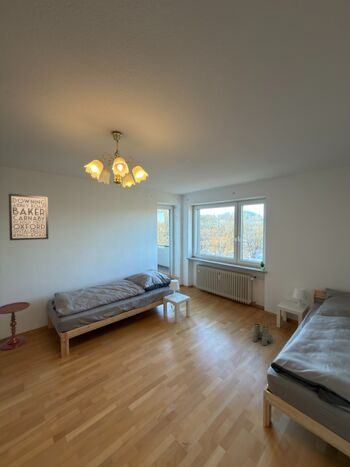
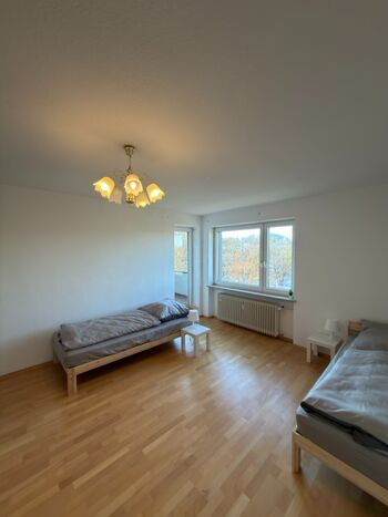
- boots [252,323,274,347]
- side table [0,301,31,351]
- wall art [8,193,49,241]
